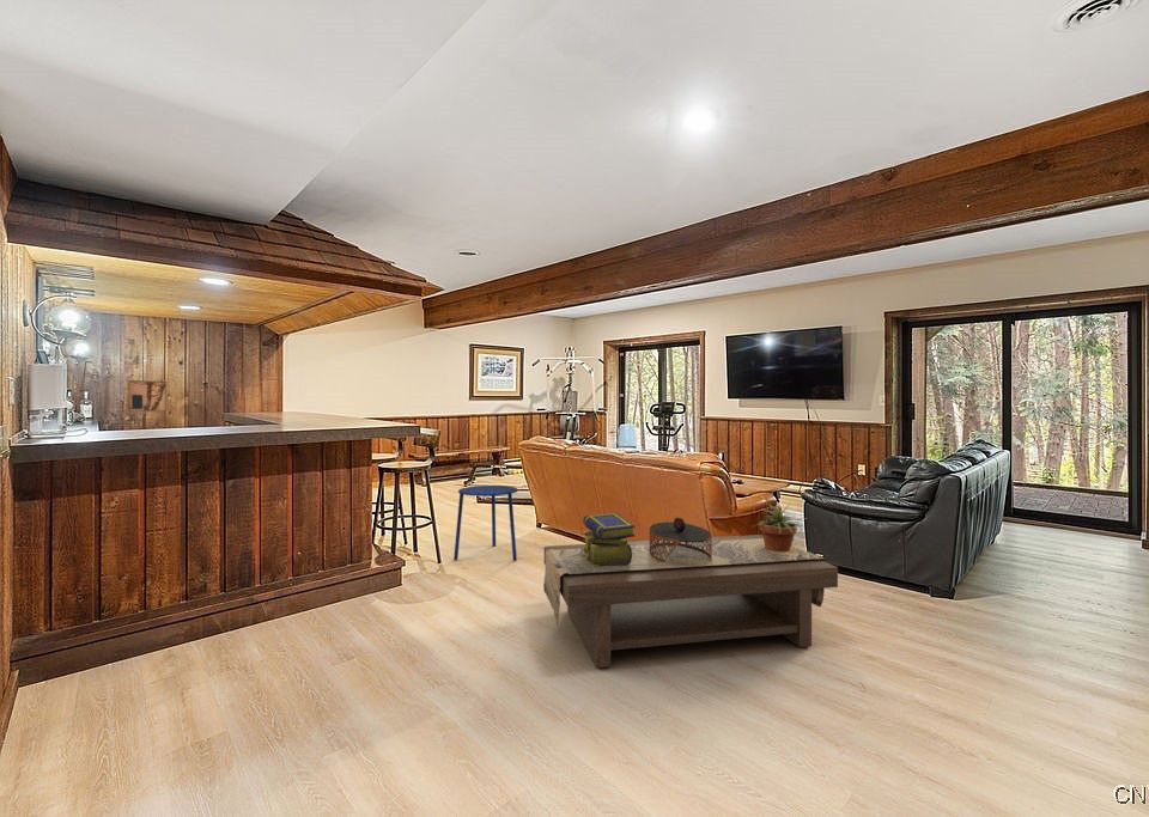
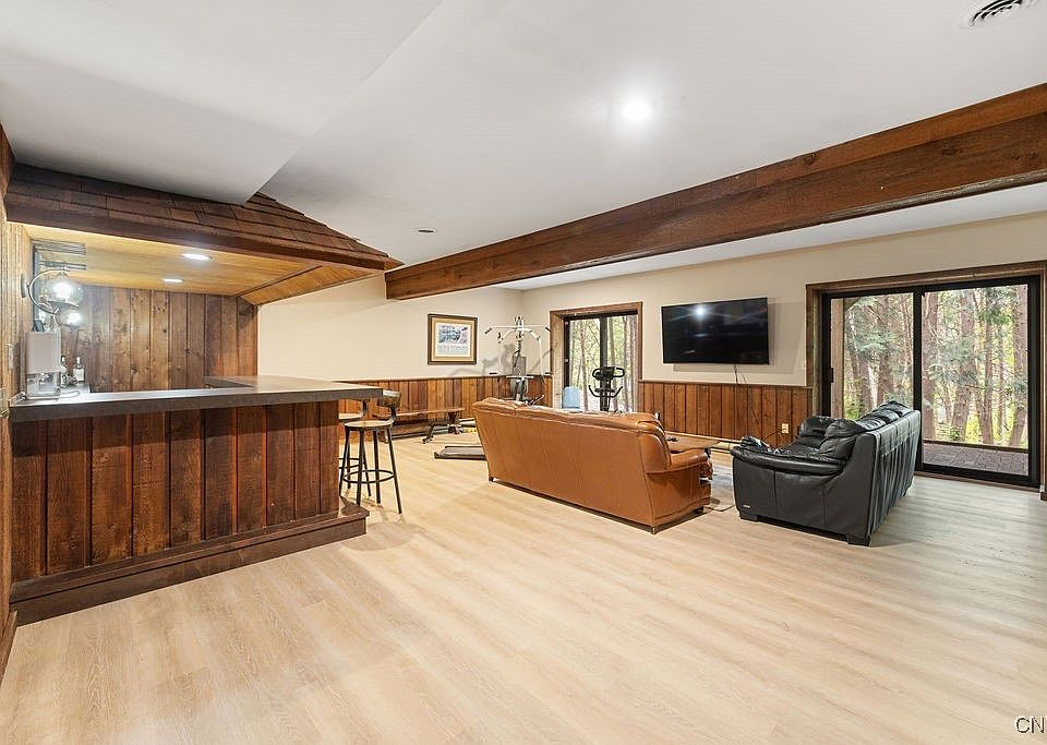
- stack of books [582,512,637,567]
- side table [452,484,519,562]
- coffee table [649,517,713,562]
- coffee table [542,534,839,669]
- wall art [126,379,169,414]
- potted plant [752,502,808,551]
